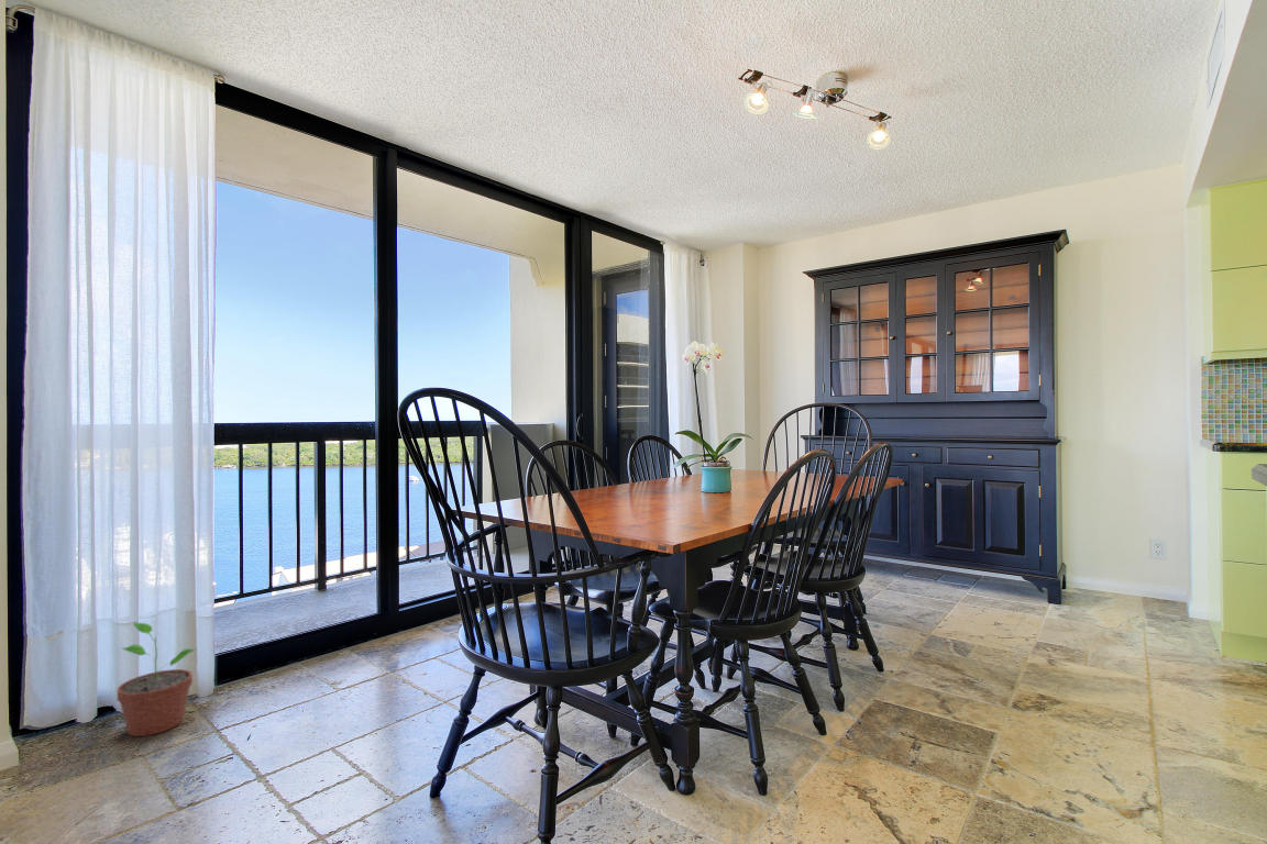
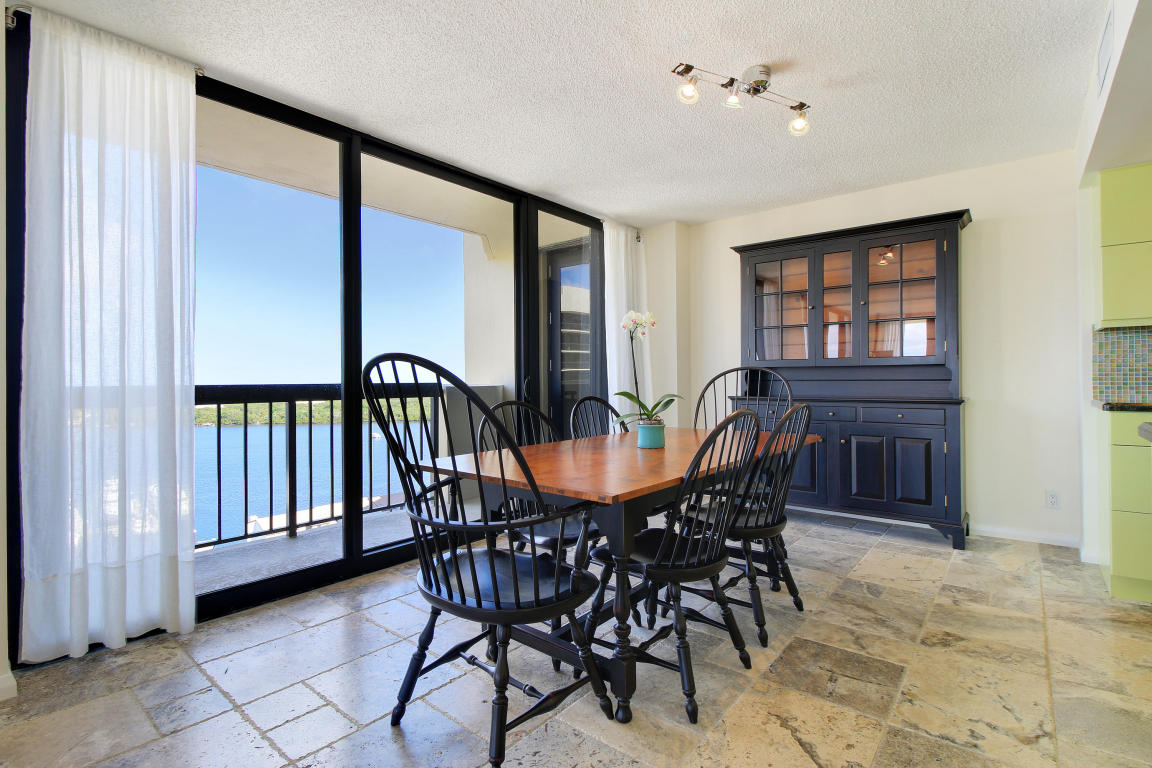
- potted plant [115,621,197,737]
